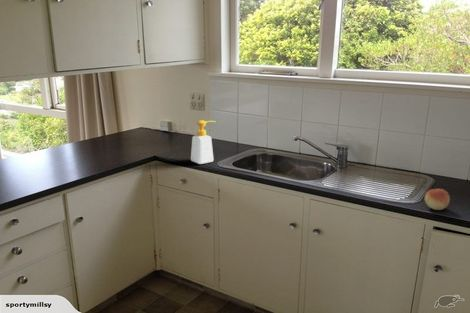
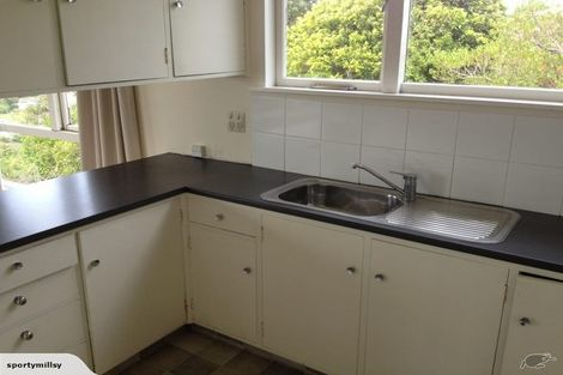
- fruit [424,188,451,211]
- soap bottle [190,119,217,165]
